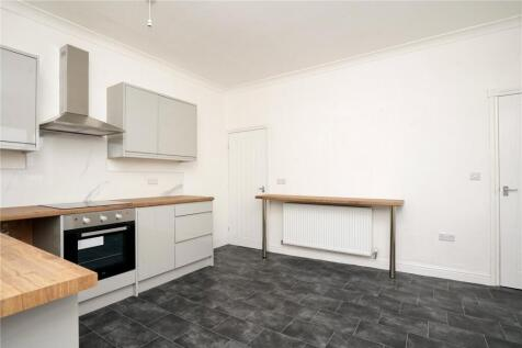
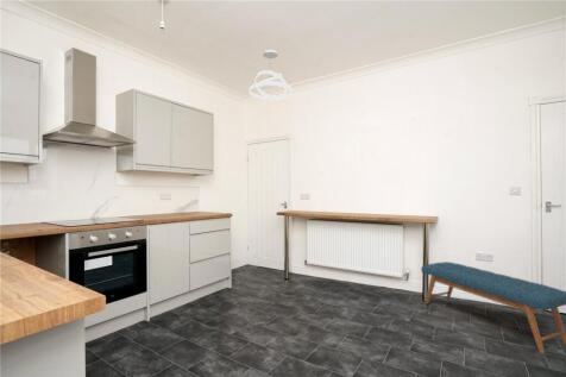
+ bench [420,260,566,354]
+ pendant light [247,49,294,101]
